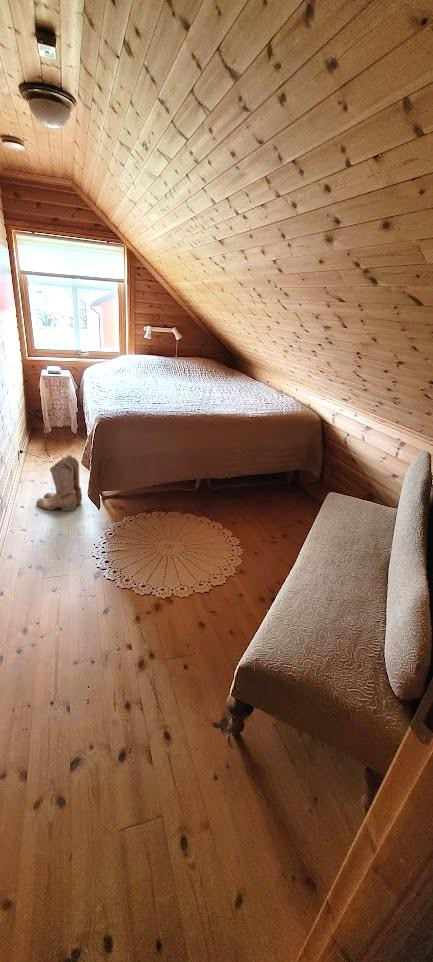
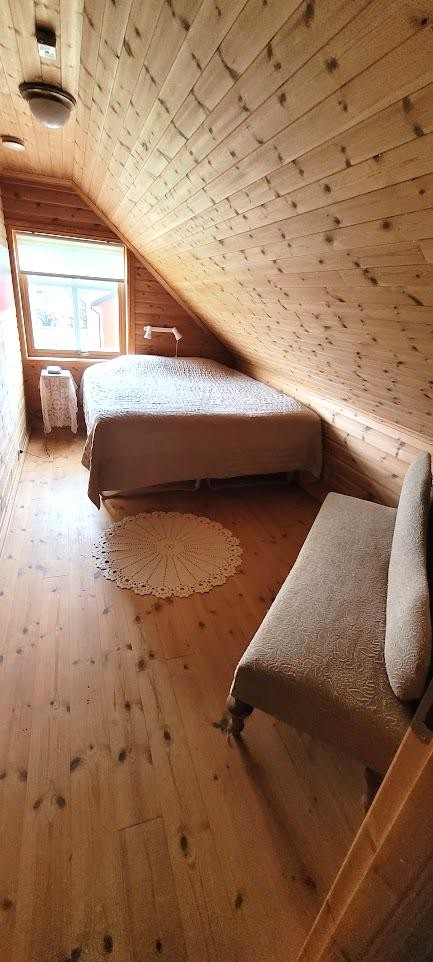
- boots [35,454,83,512]
